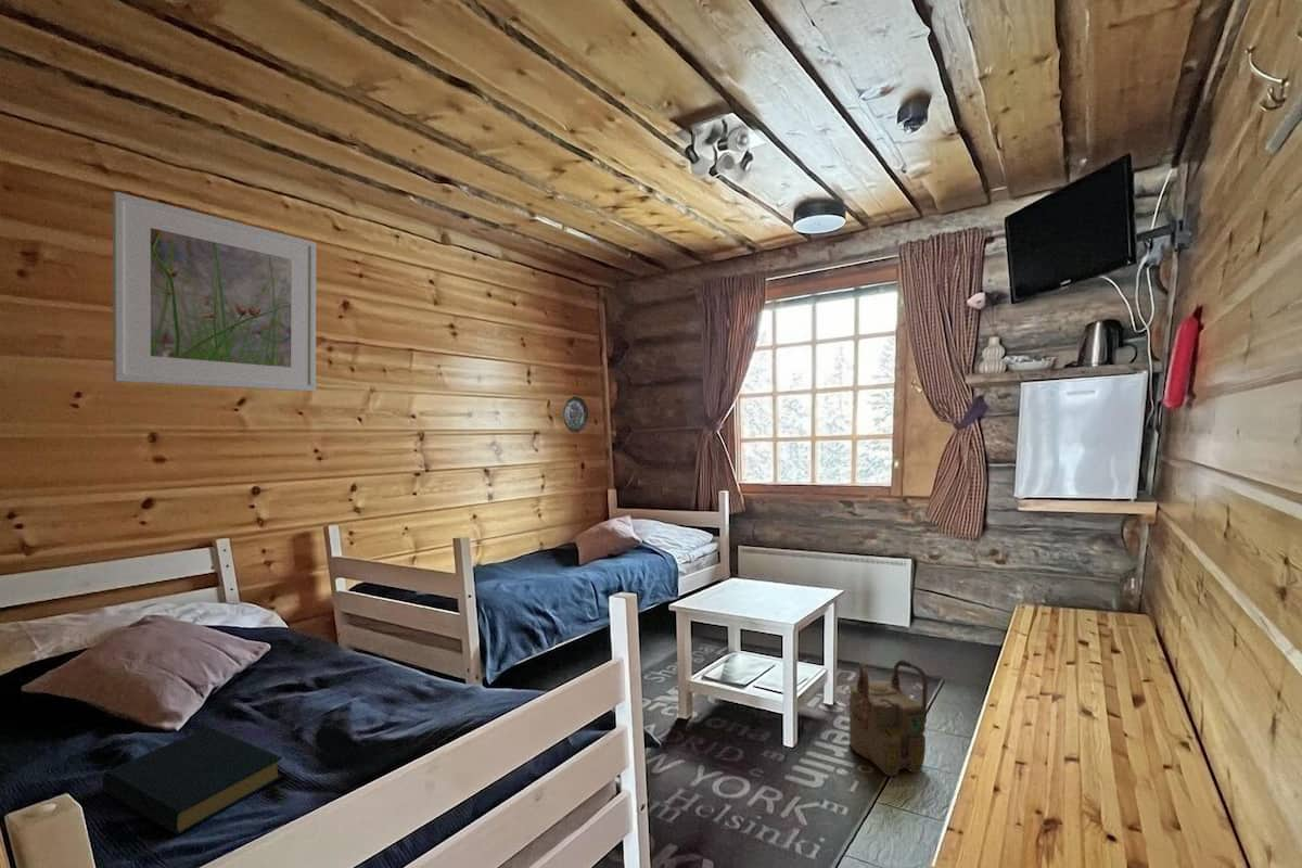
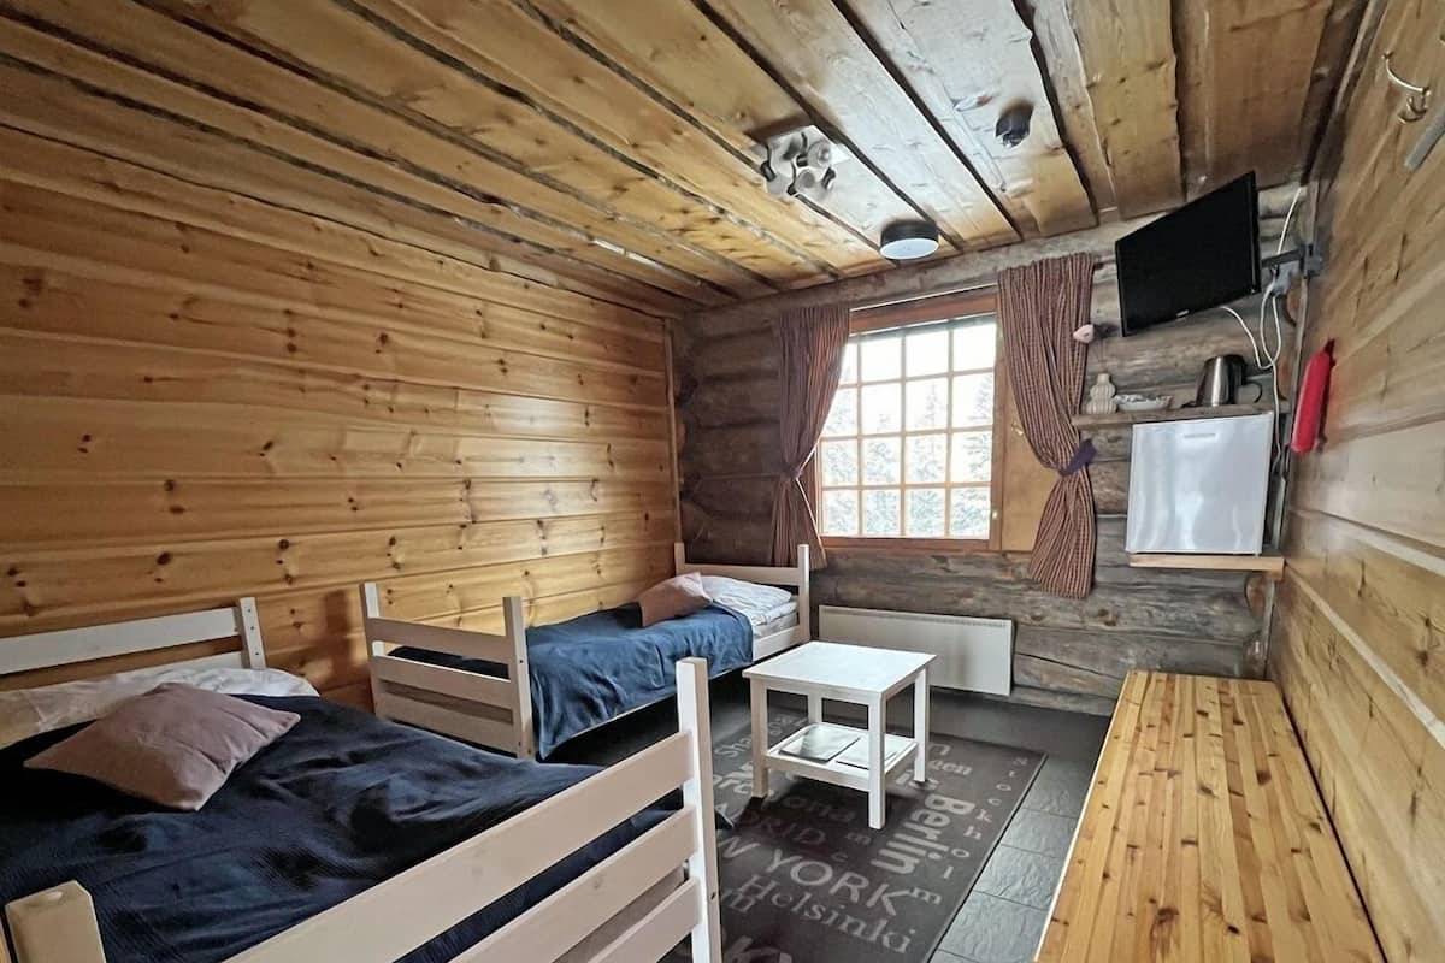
- hardback book [101,726,283,835]
- decorative plate [563,395,589,434]
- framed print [112,191,317,393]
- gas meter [845,659,929,777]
